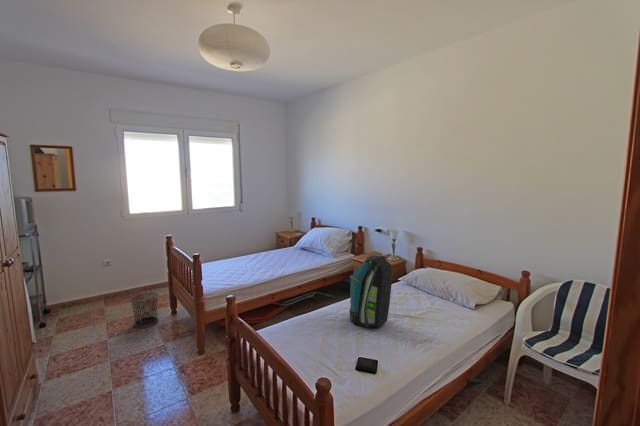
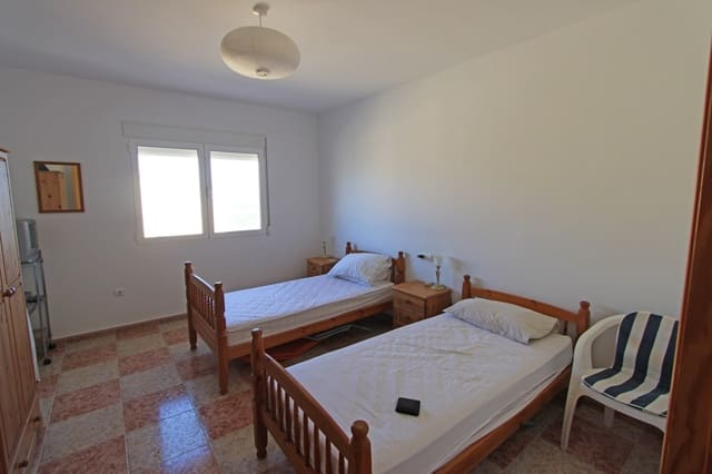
- waste bin [129,291,160,328]
- backpack [348,254,393,329]
